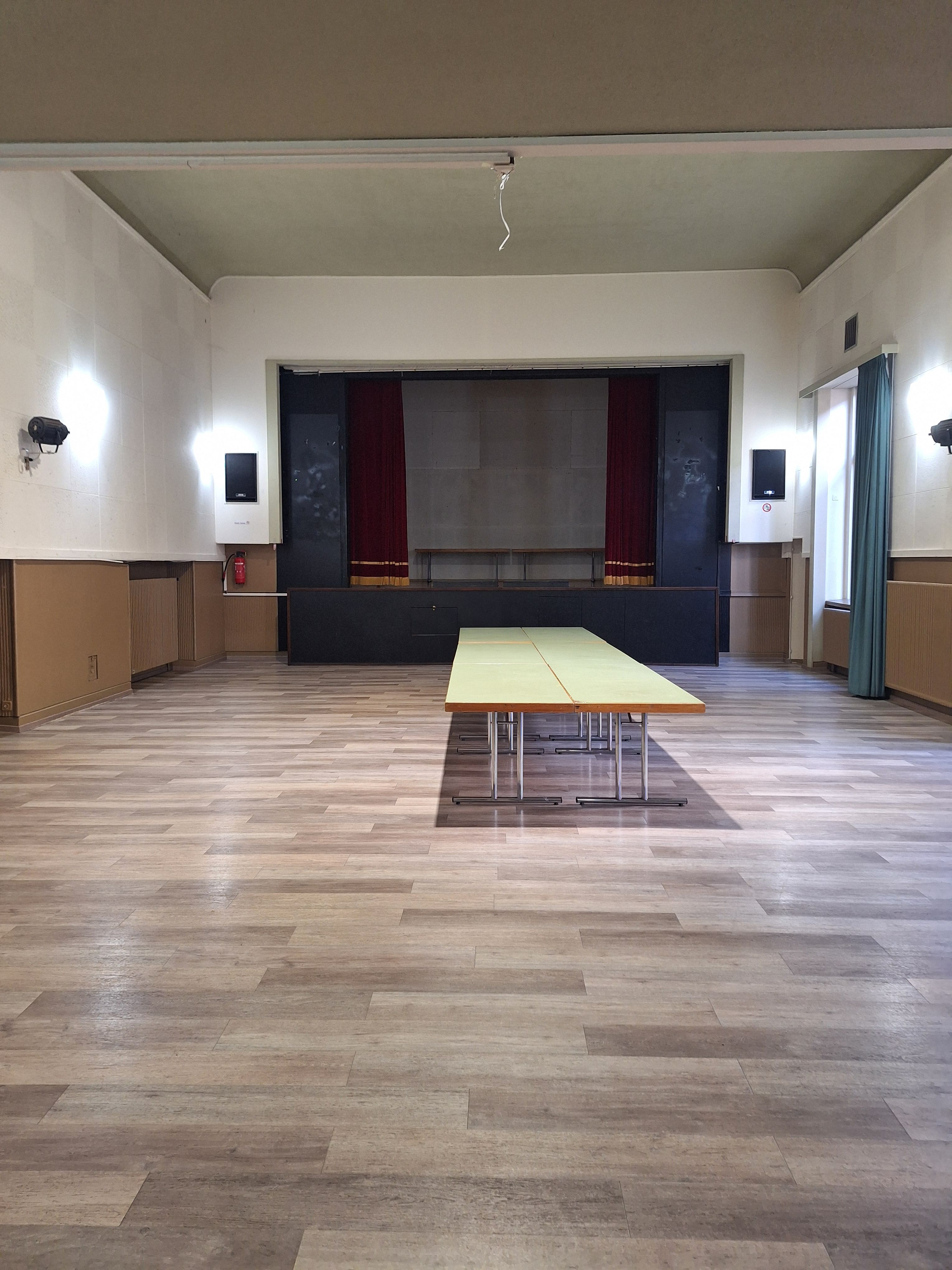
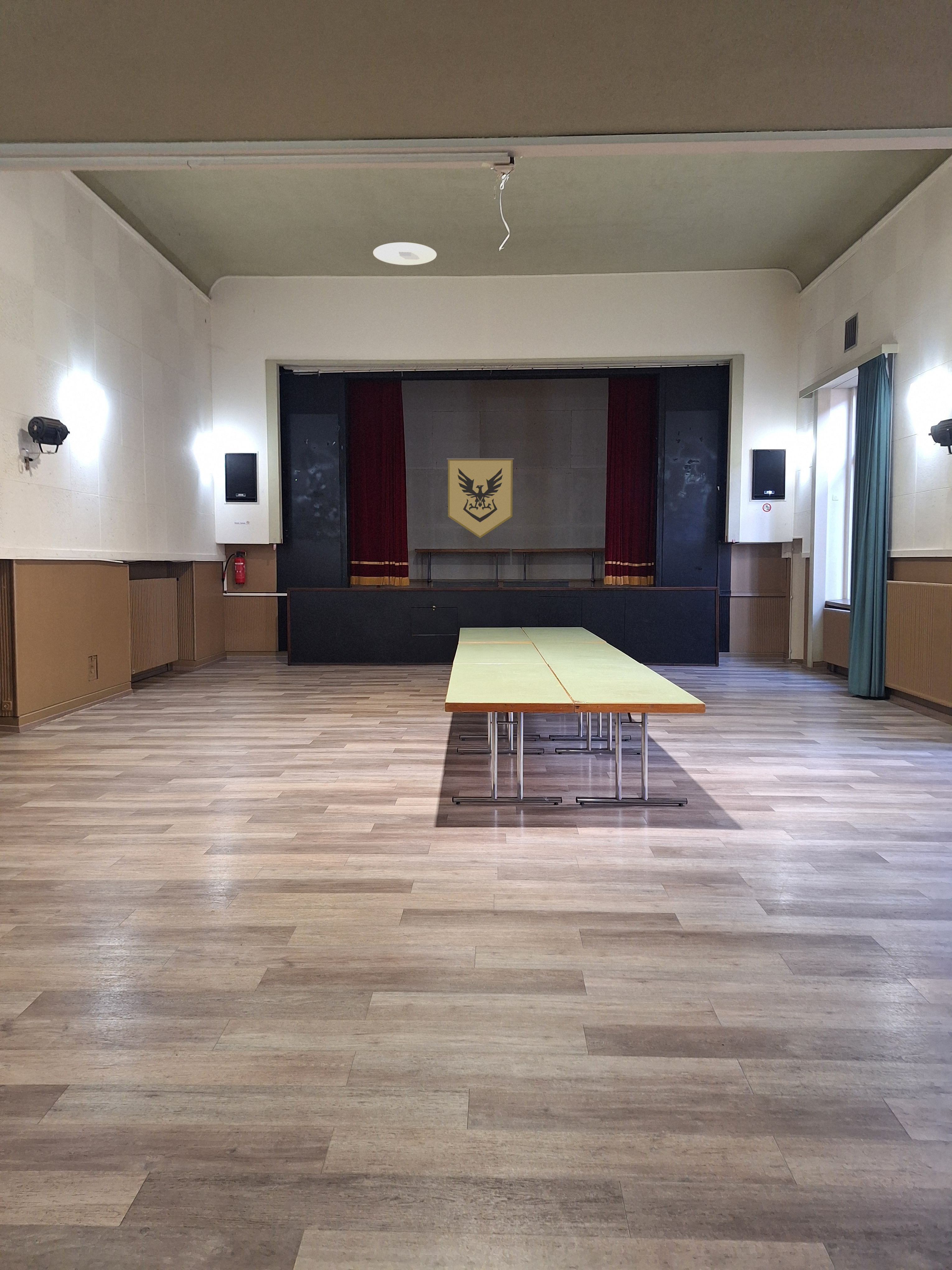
+ banner [446,458,514,538]
+ ceiling light [373,242,437,266]
